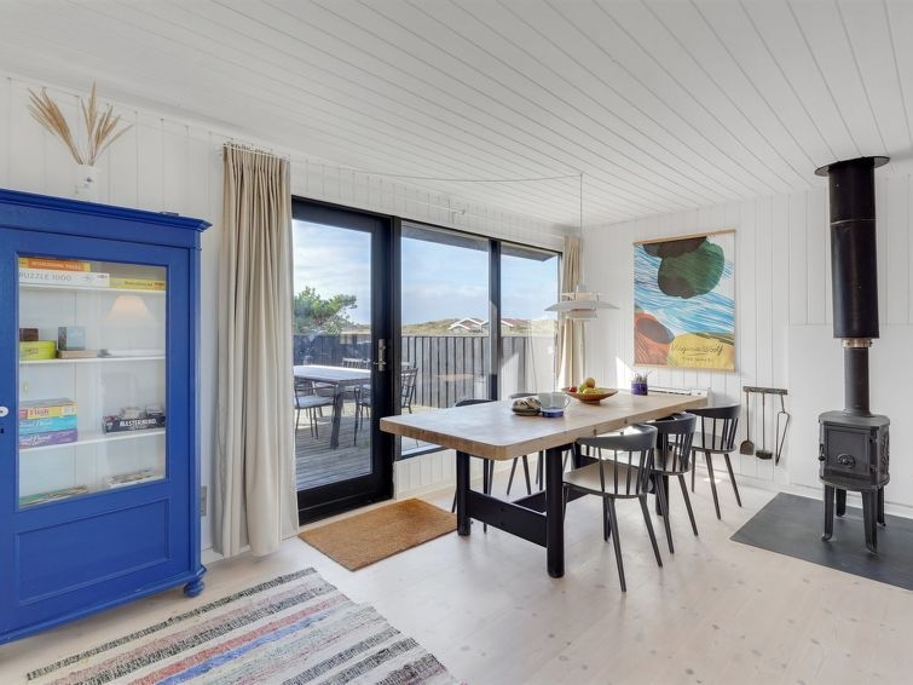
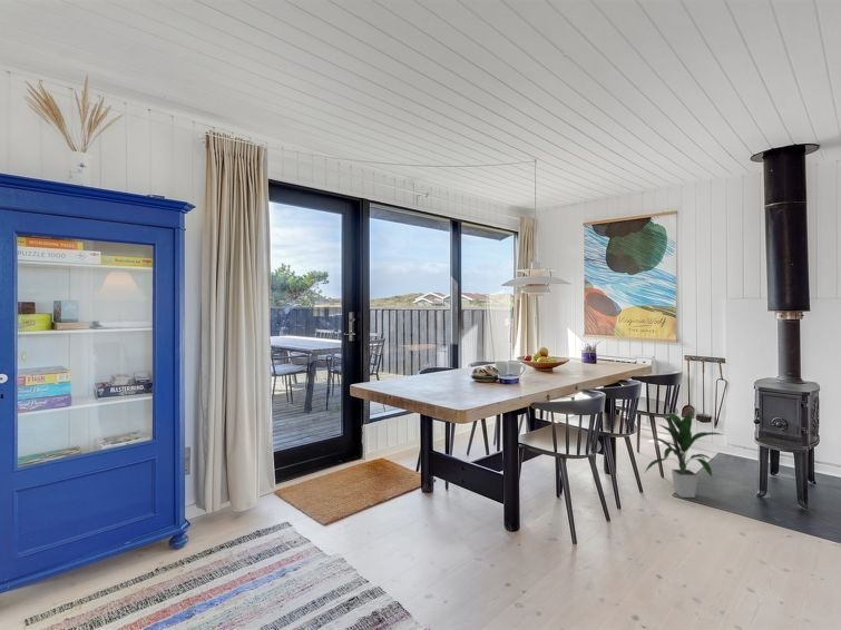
+ indoor plant [644,412,726,499]
